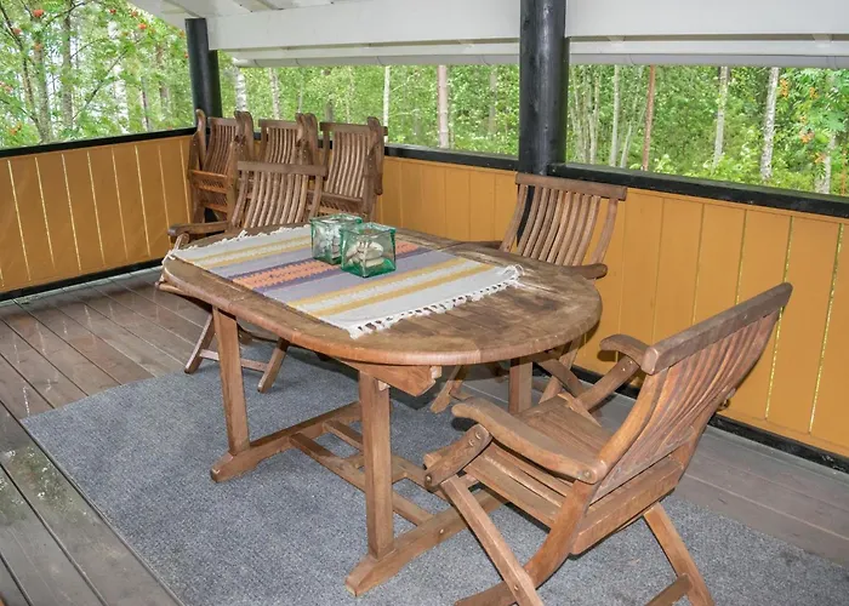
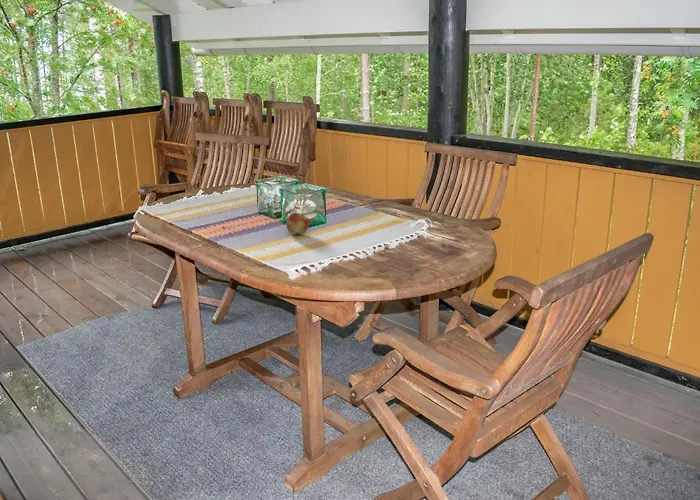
+ fruit [285,212,311,235]
